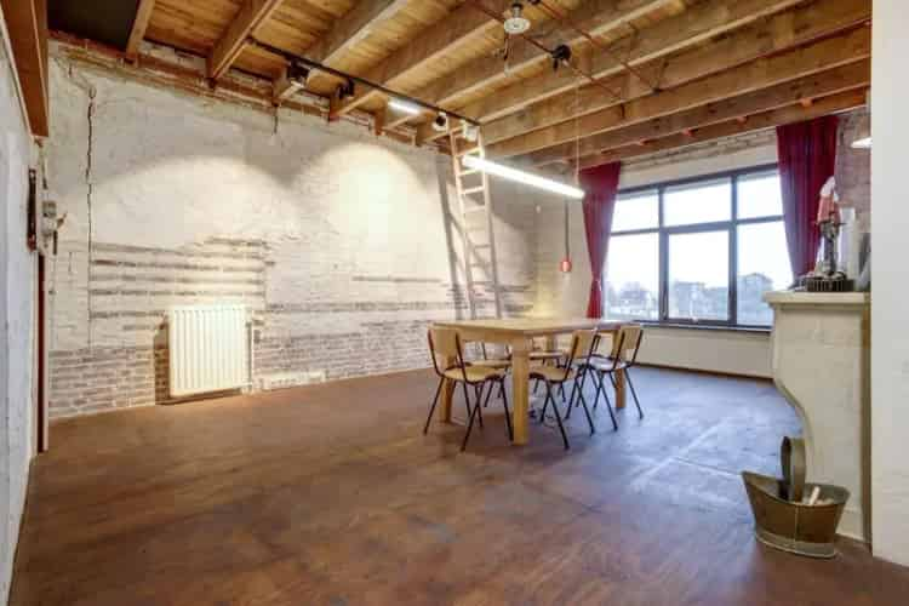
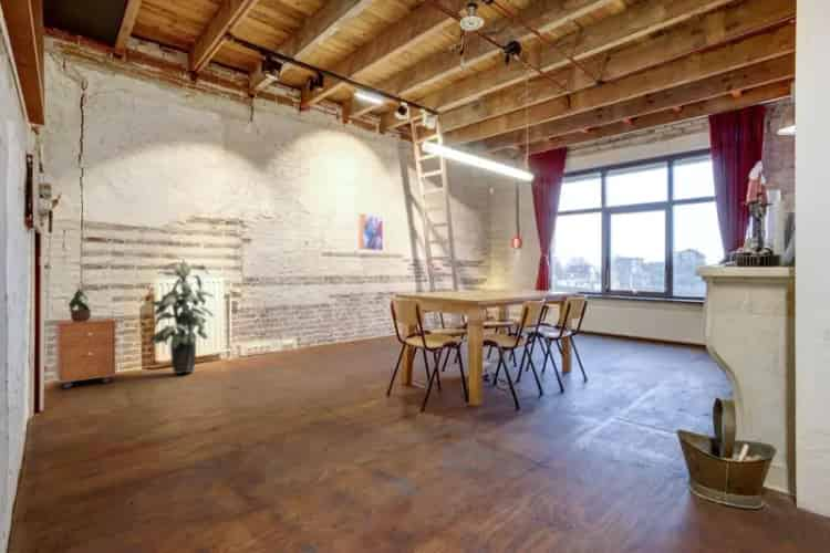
+ indoor plant [148,254,215,375]
+ cabinet [55,316,116,389]
+ potted plant [68,283,94,322]
+ wall art [357,211,384,252]
